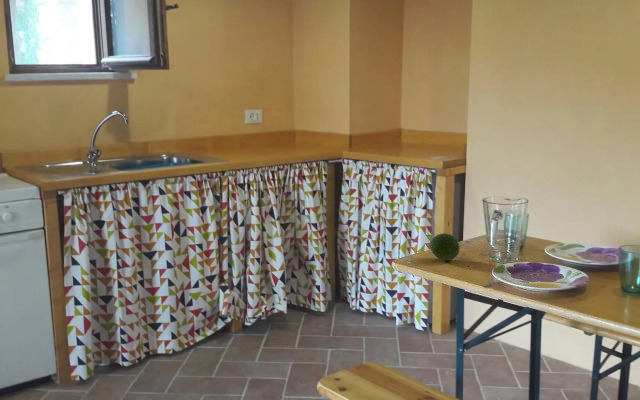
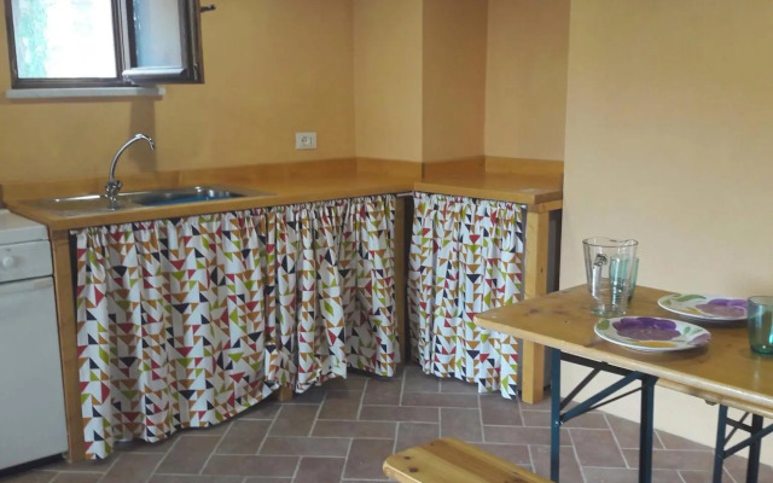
- fruit [429,232,461,261]
